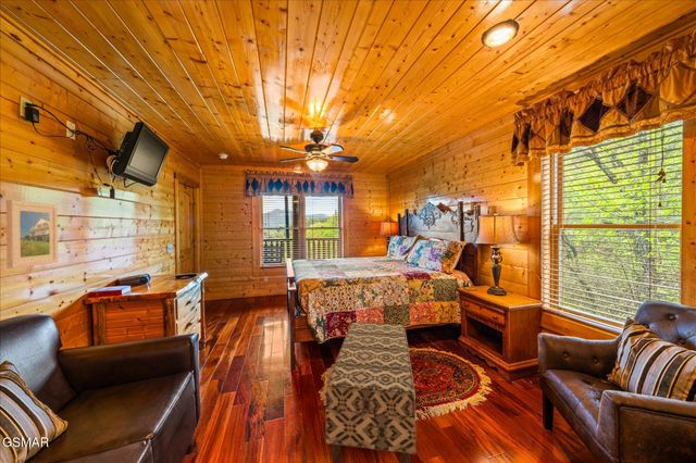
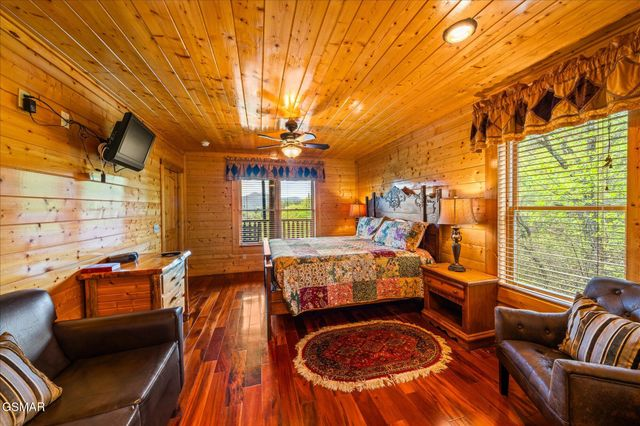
- bench [324,322,417,463]
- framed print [5,199,59,270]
